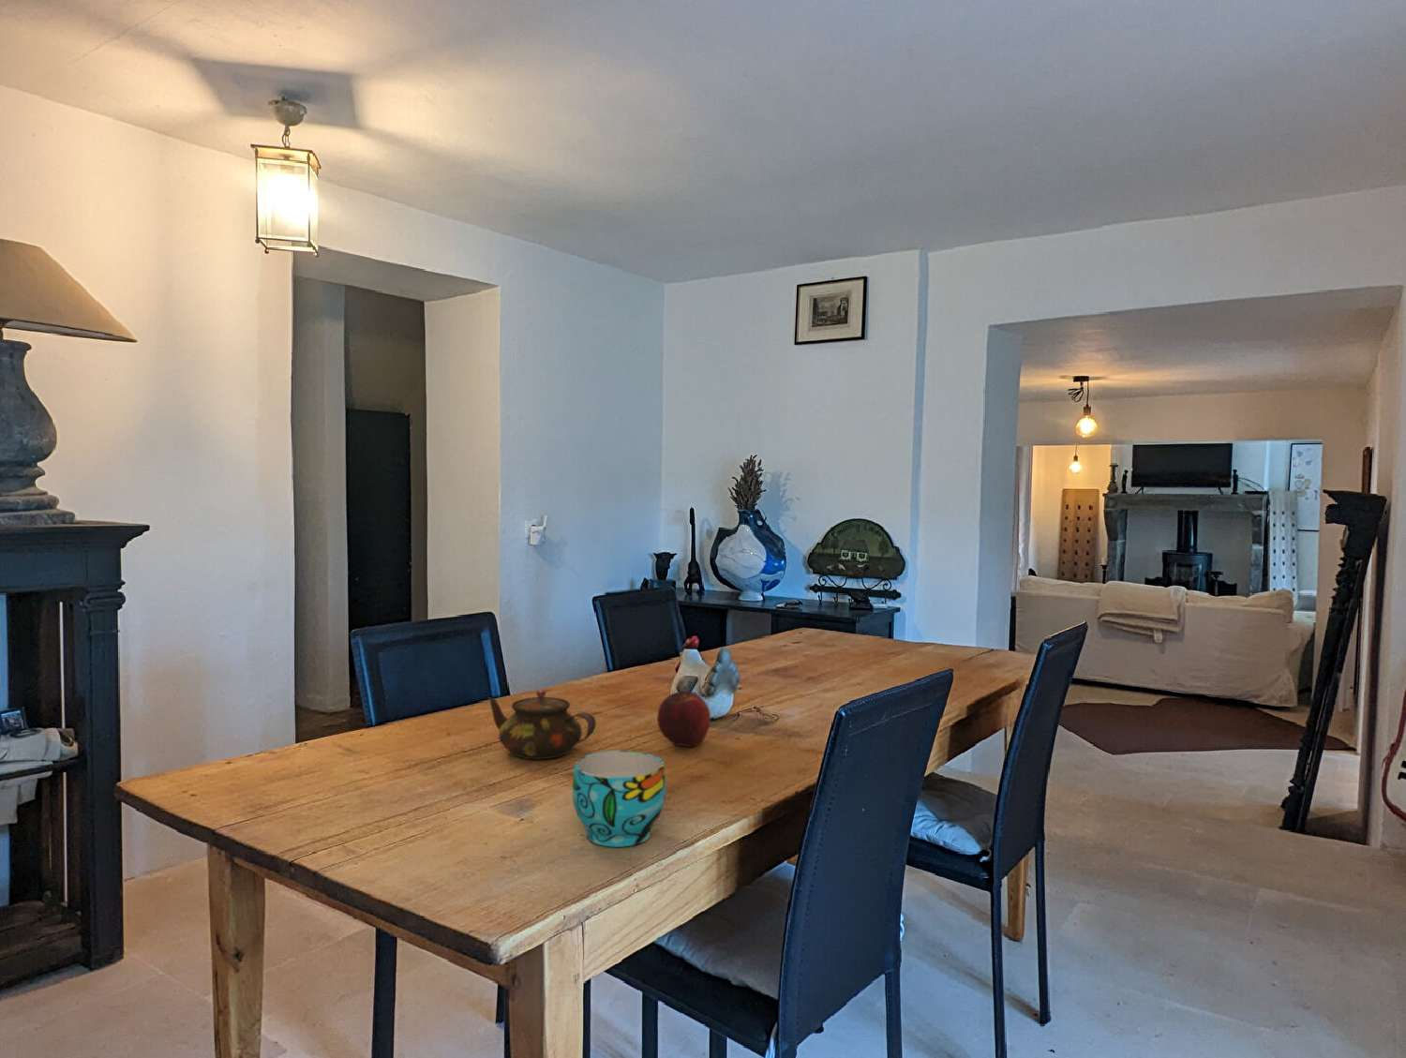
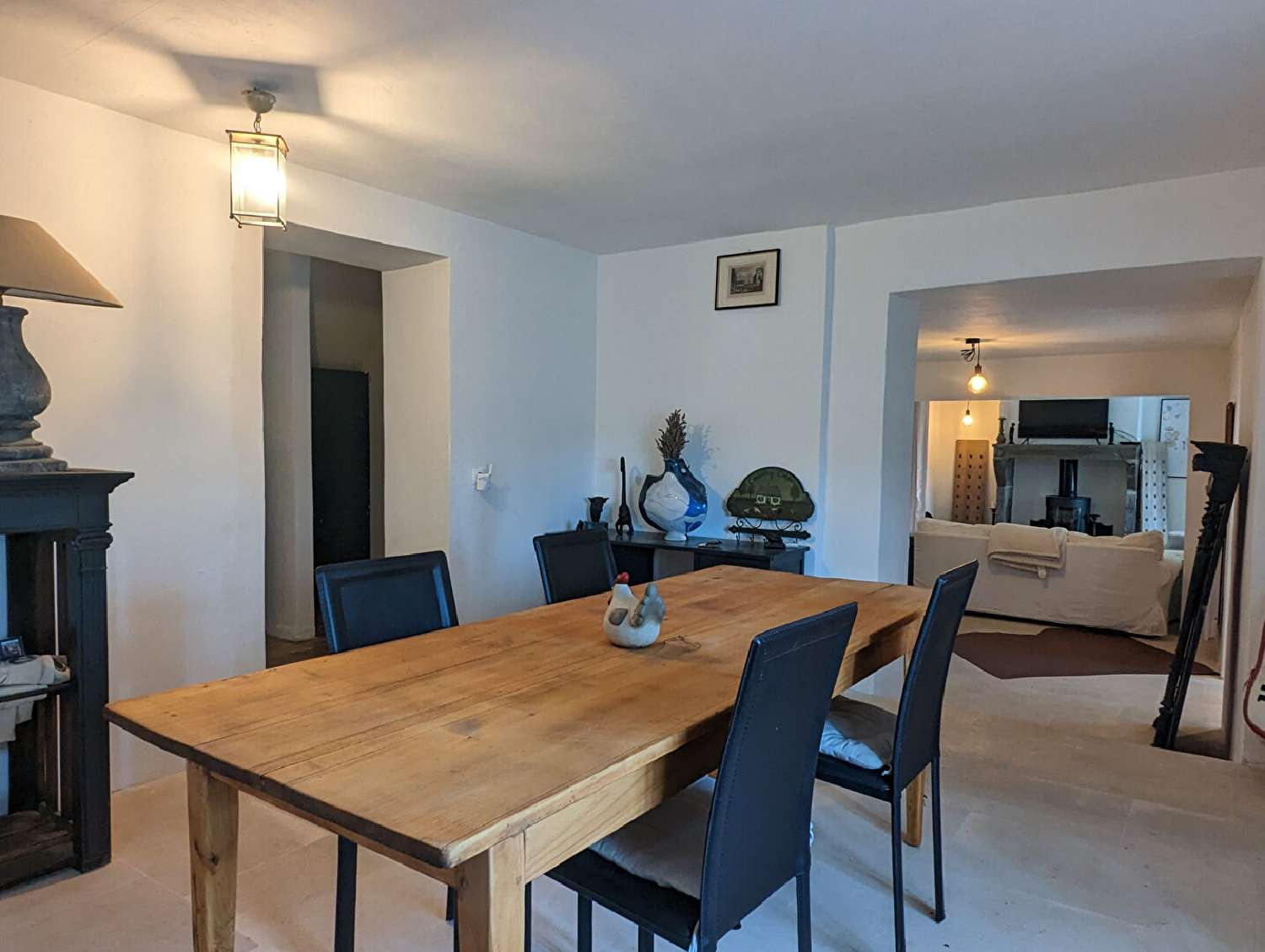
- cup [571,750,667,848]
- fruit [656,690,711,748]
- teapot [488,689,597,760]
